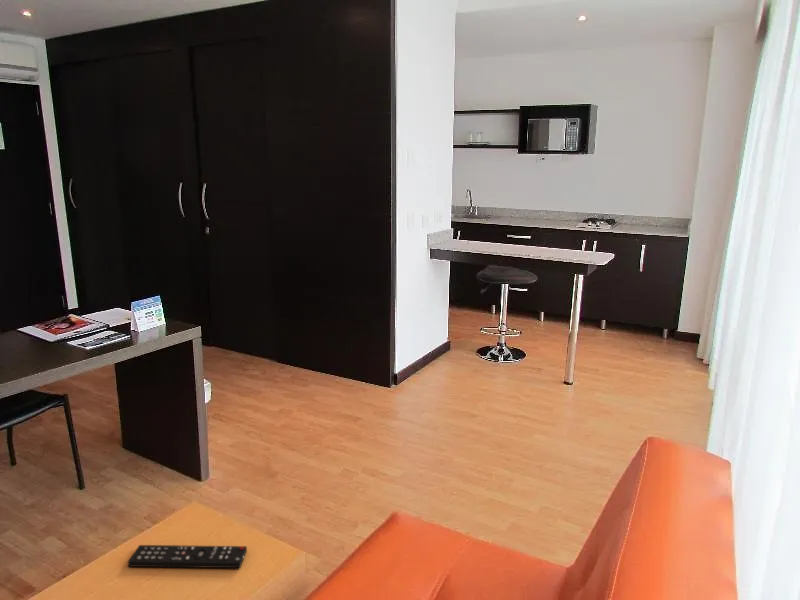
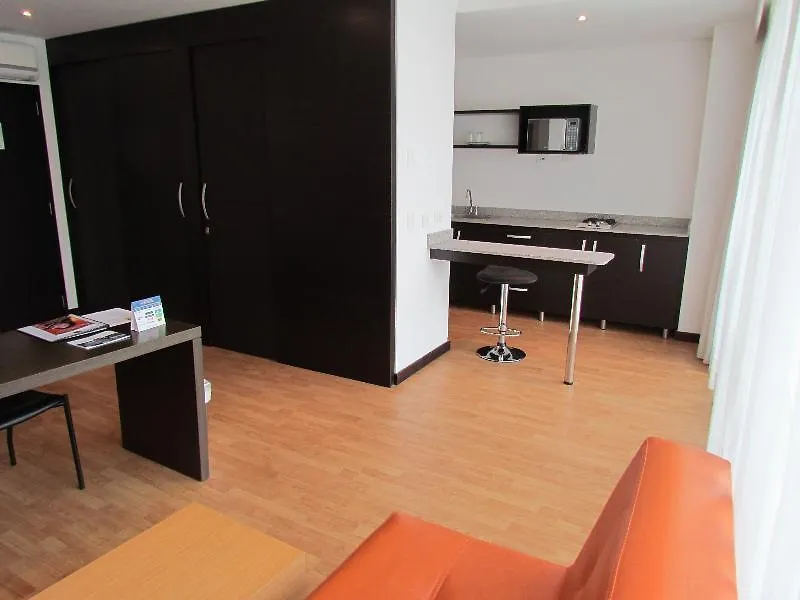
- remote control [127,544,248,569]
